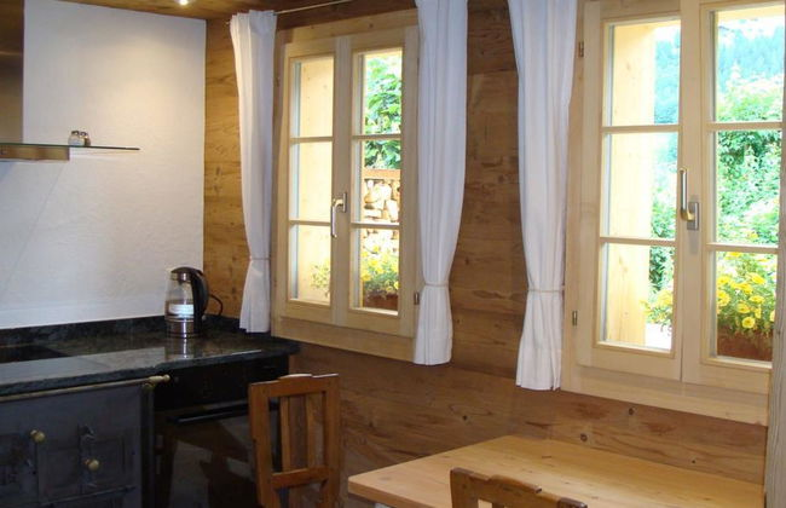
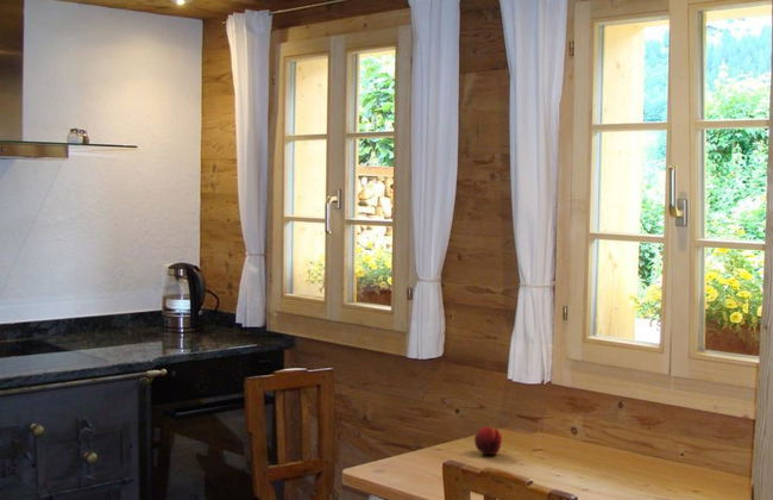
+ fruit [473,425,503,456]
